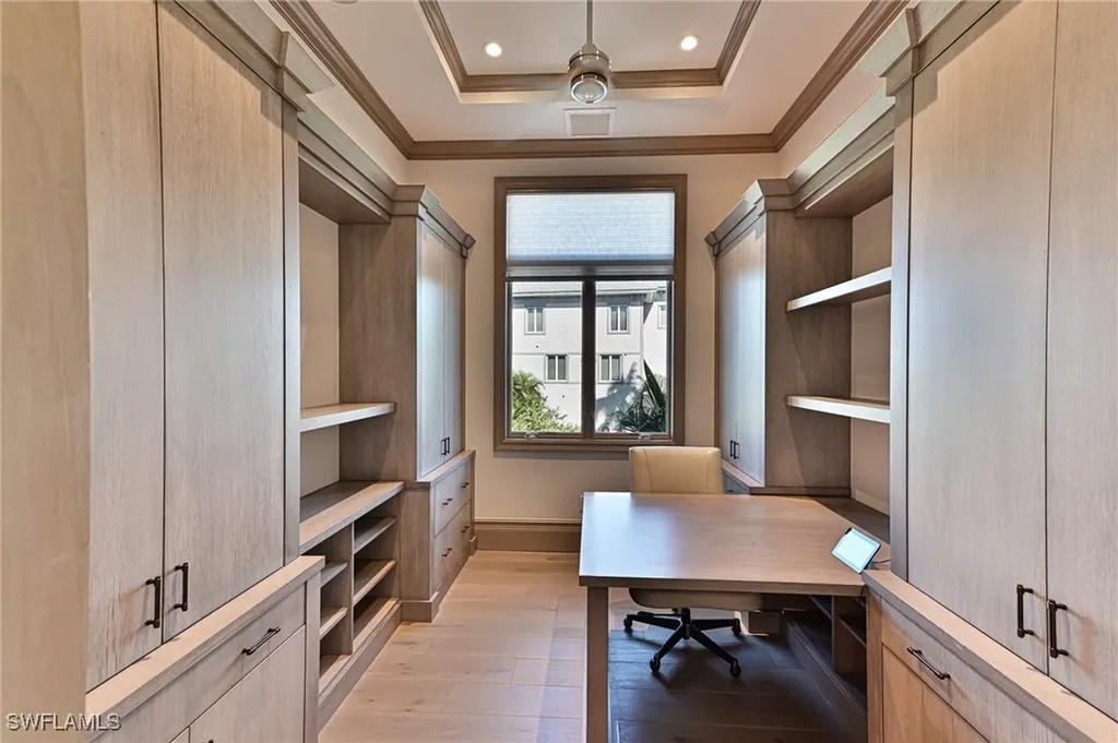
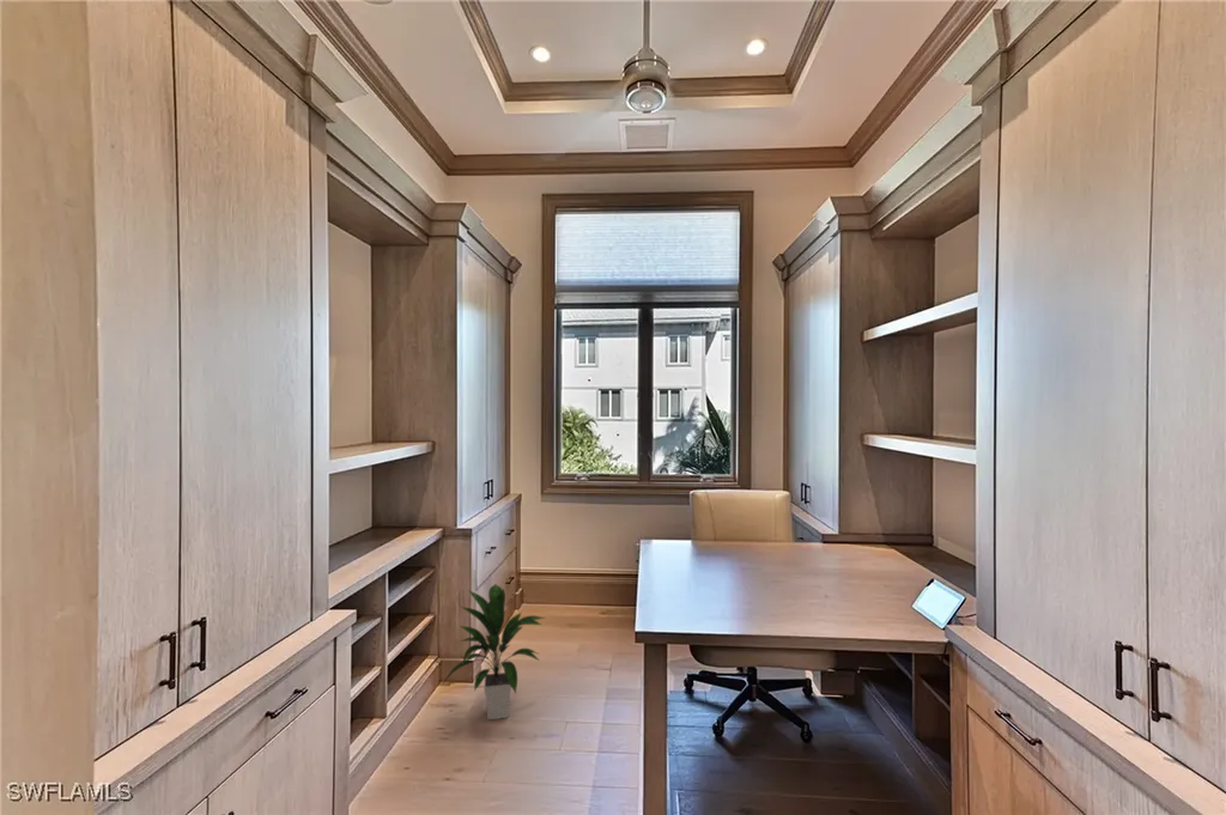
+ indoor plant [442,583,546,720]
